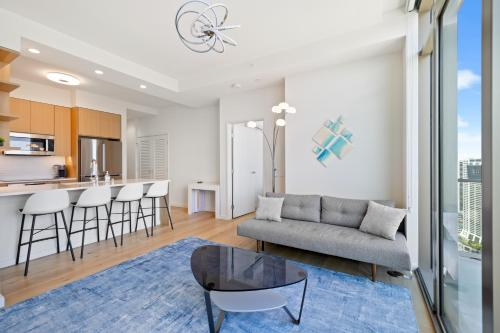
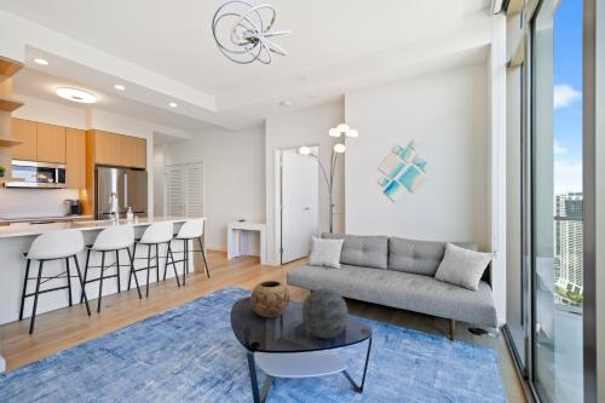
+ decorative bowl [249,280,290,319]
+ decorative orb [301,288,350,340]
